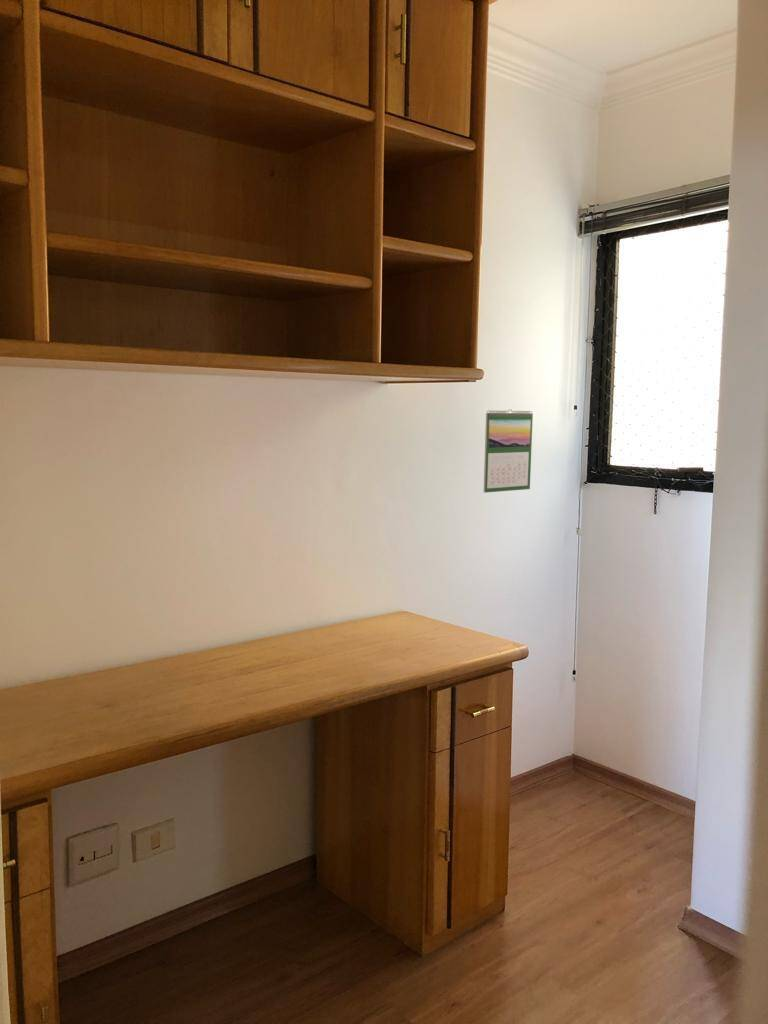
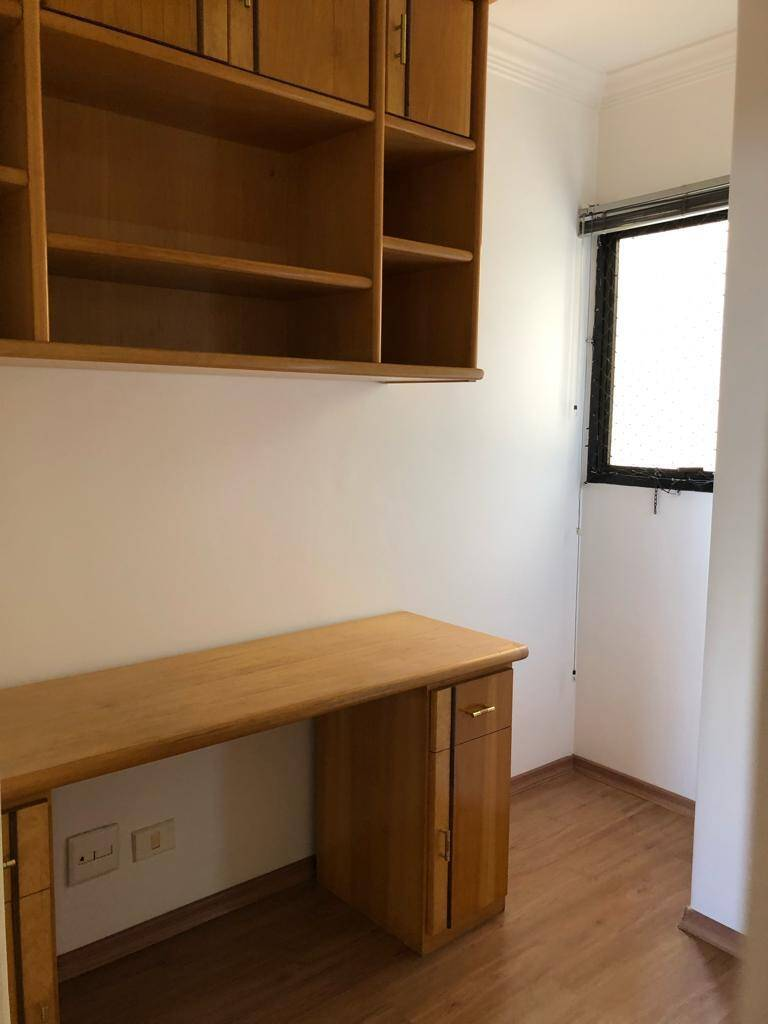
- calendar [483,408,534,494]
